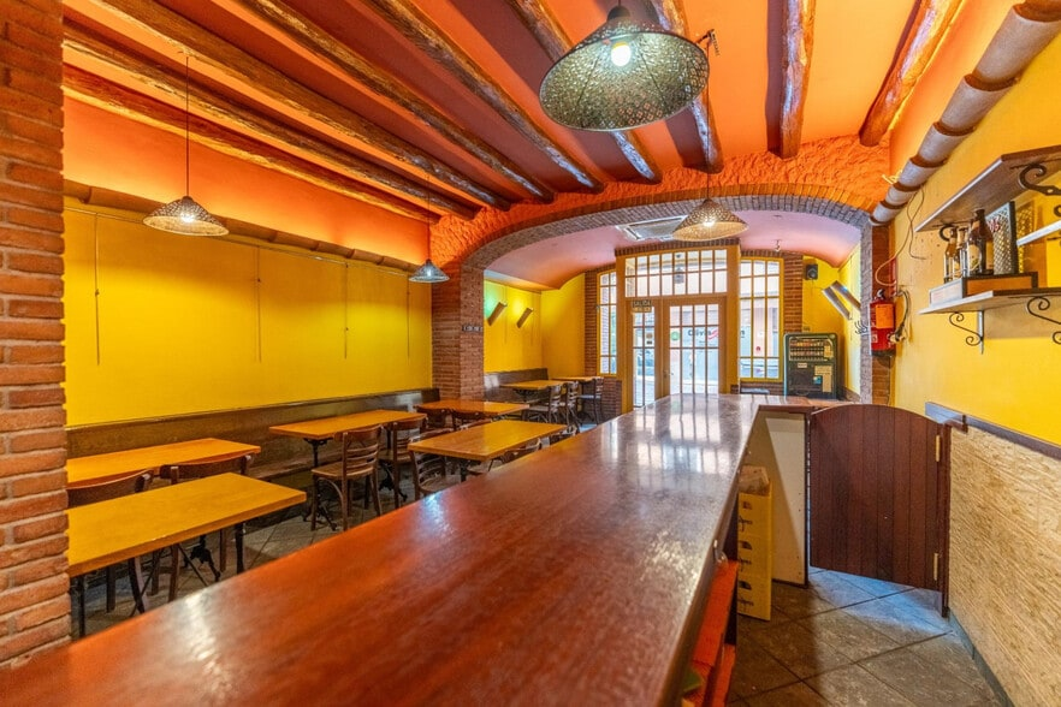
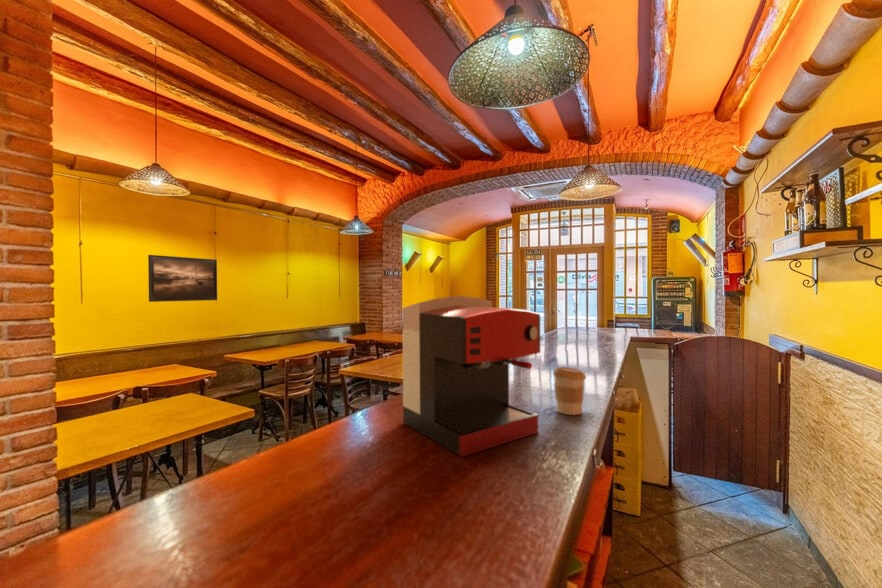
+ coffee cup [552,366,587,416]
+ coffee maker [401,295,541,457]
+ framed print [147,254,218,303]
